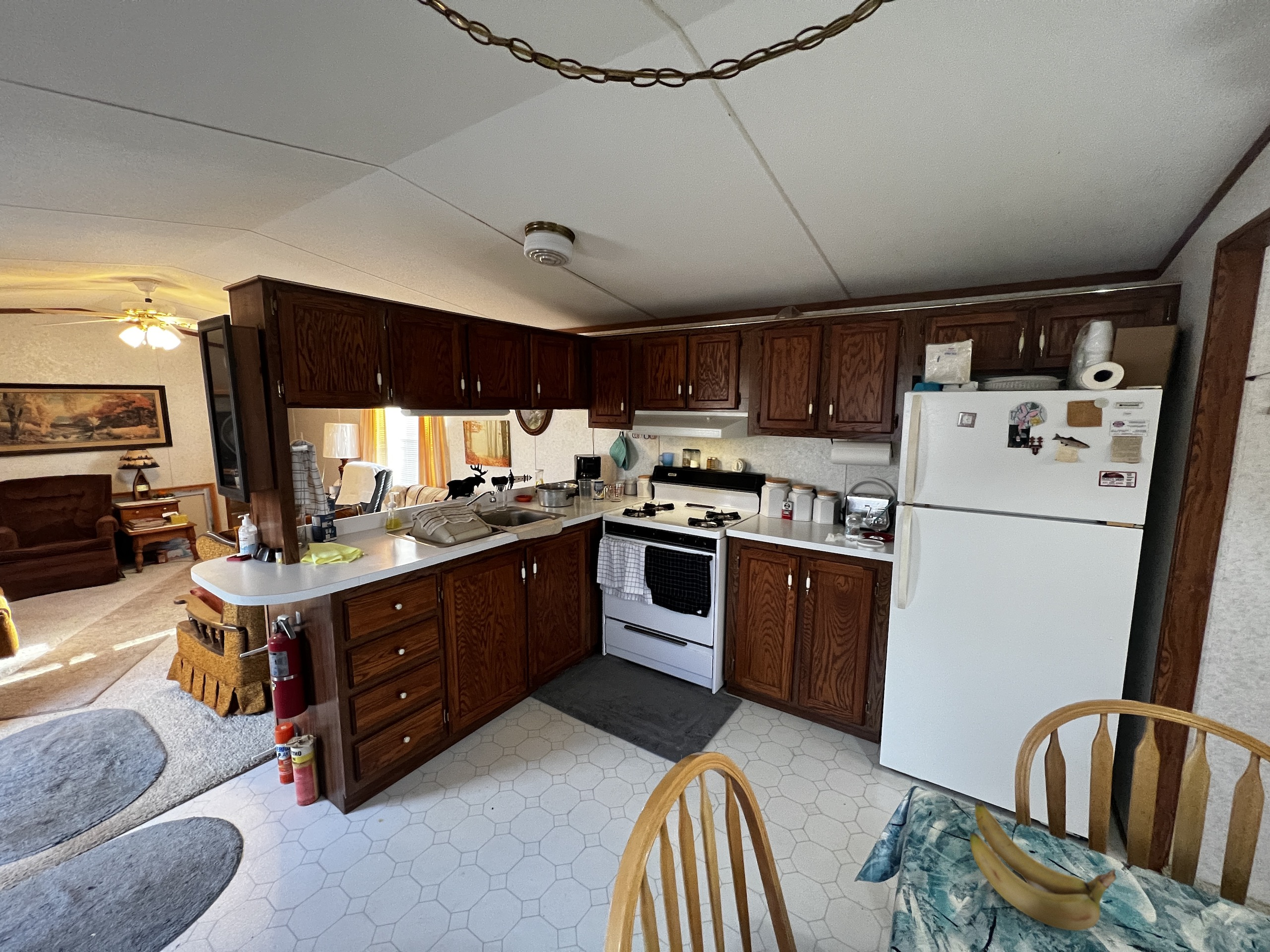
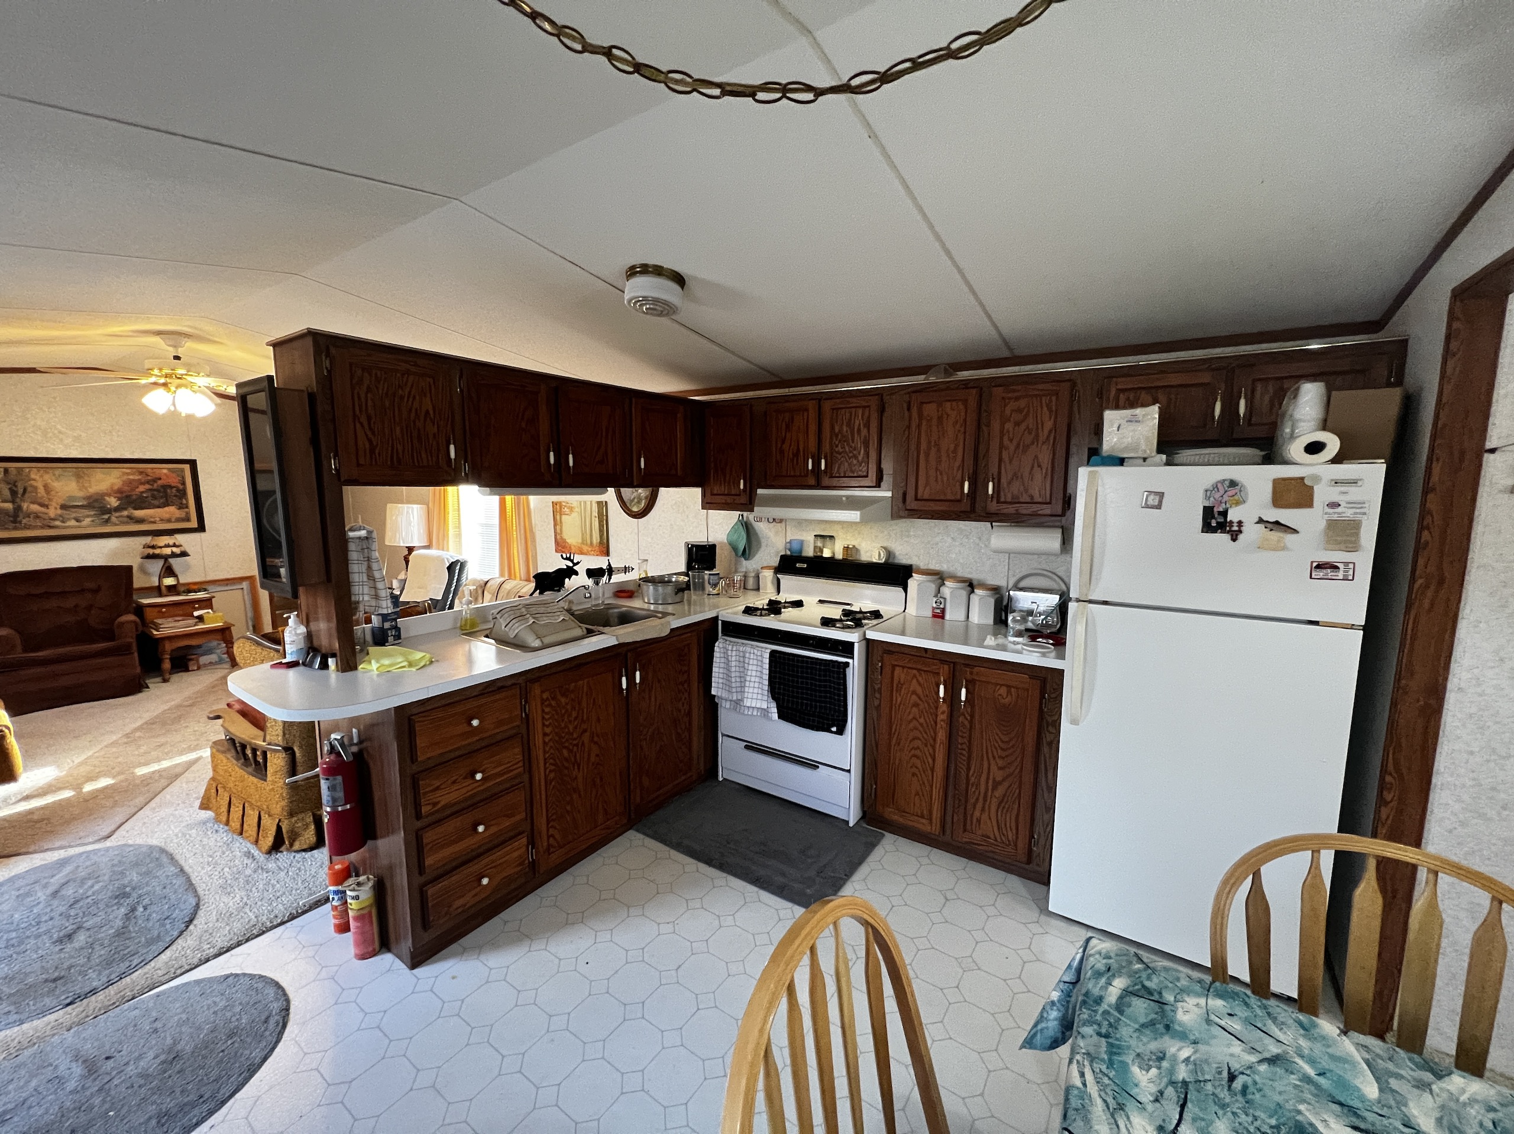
- banana [969,801,1117,931]
